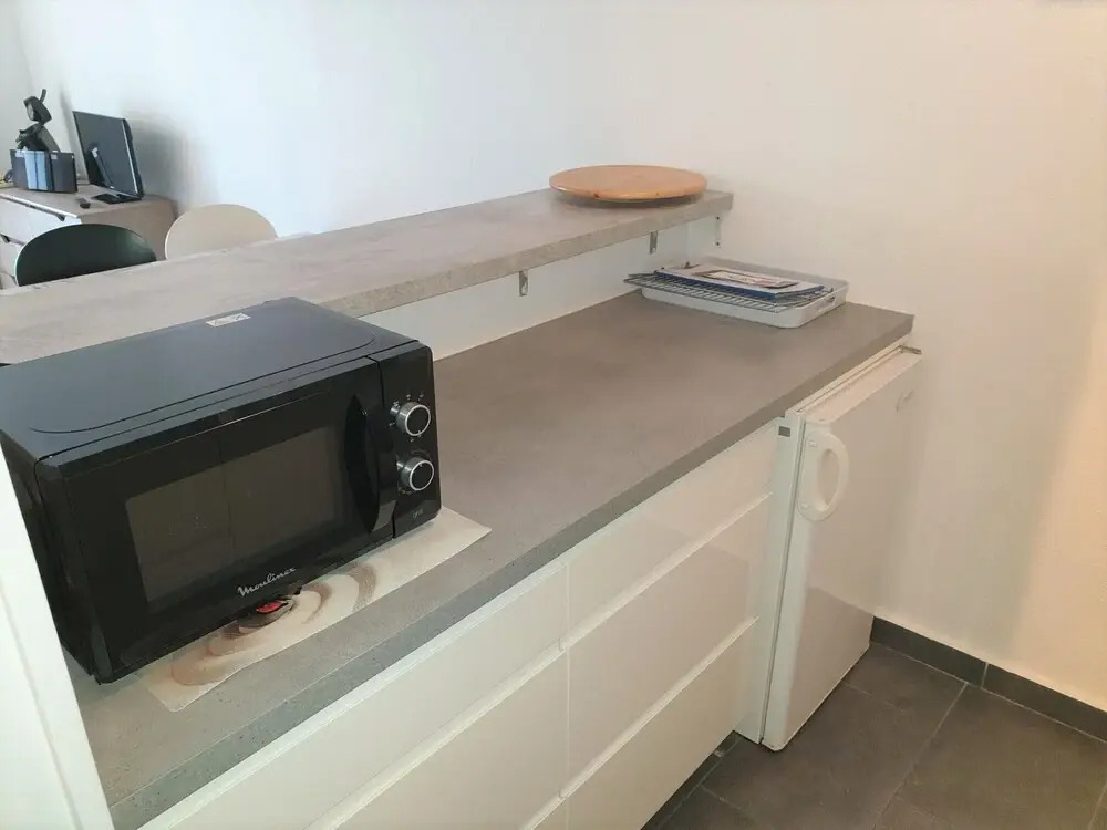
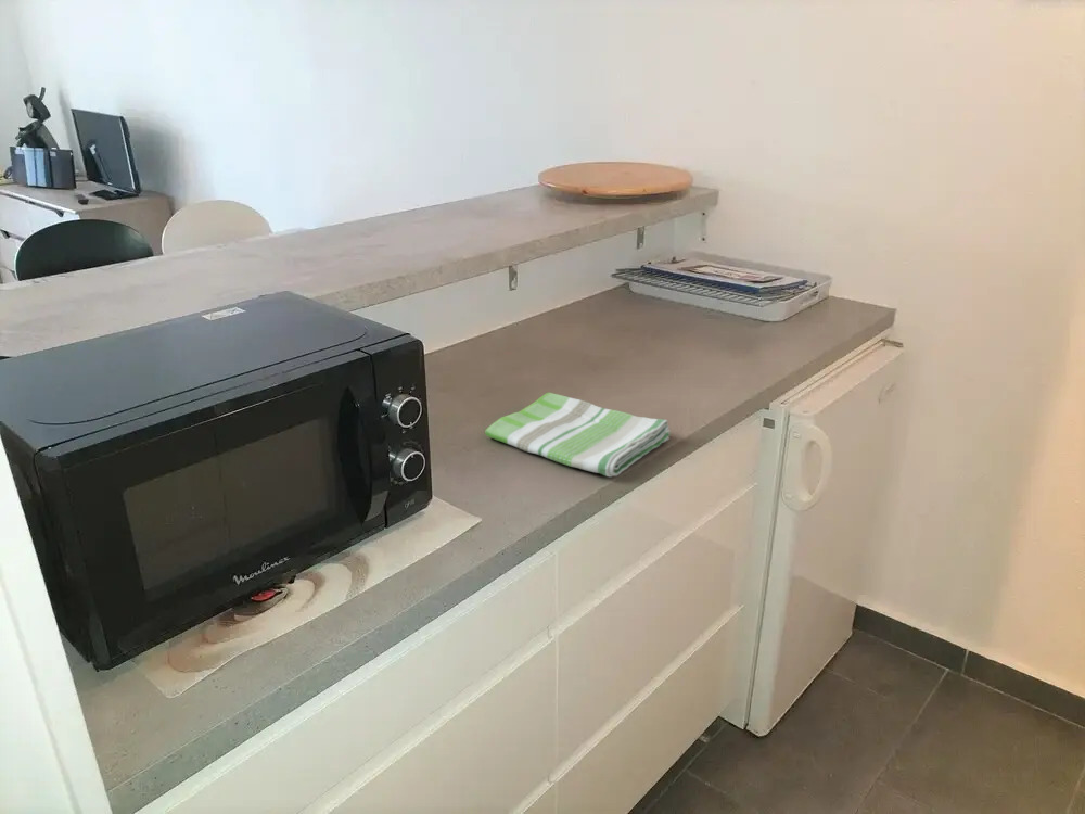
+ dish towel [484,392,672,478]
